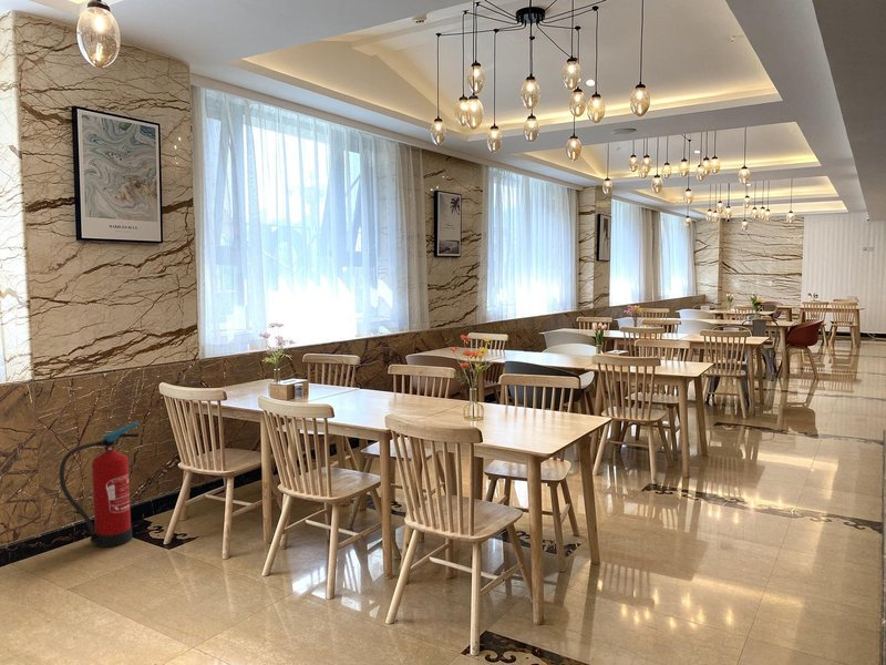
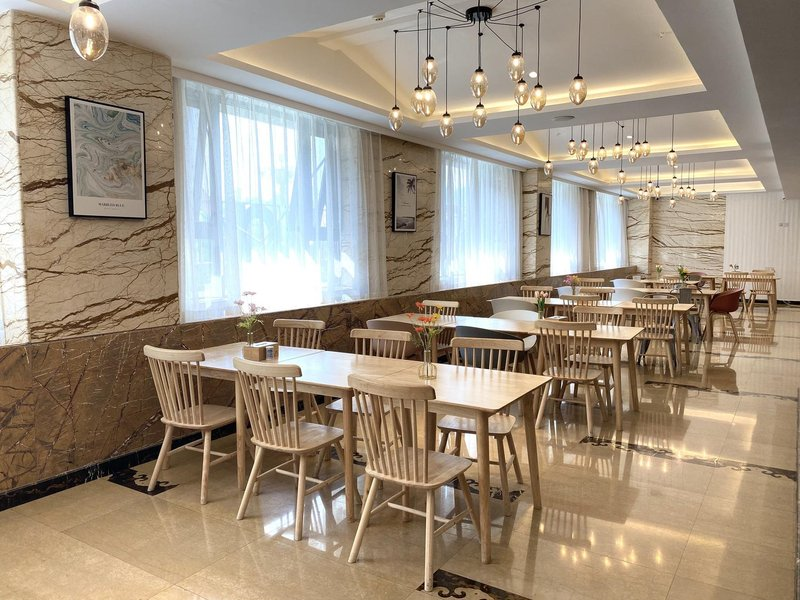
- fire extinguisher [59,421,140,549]
